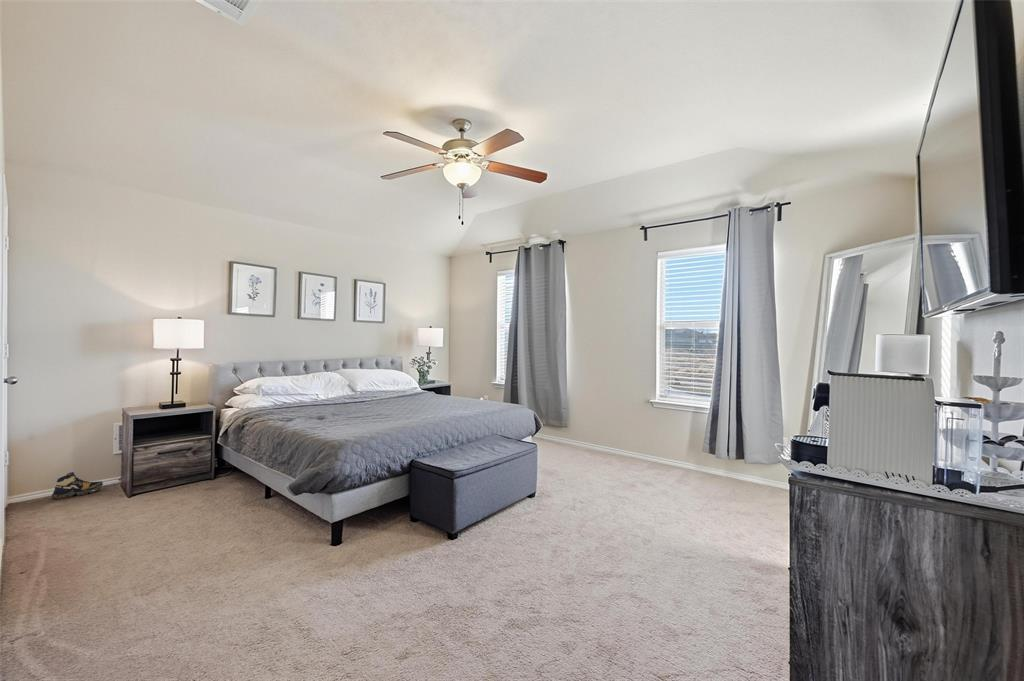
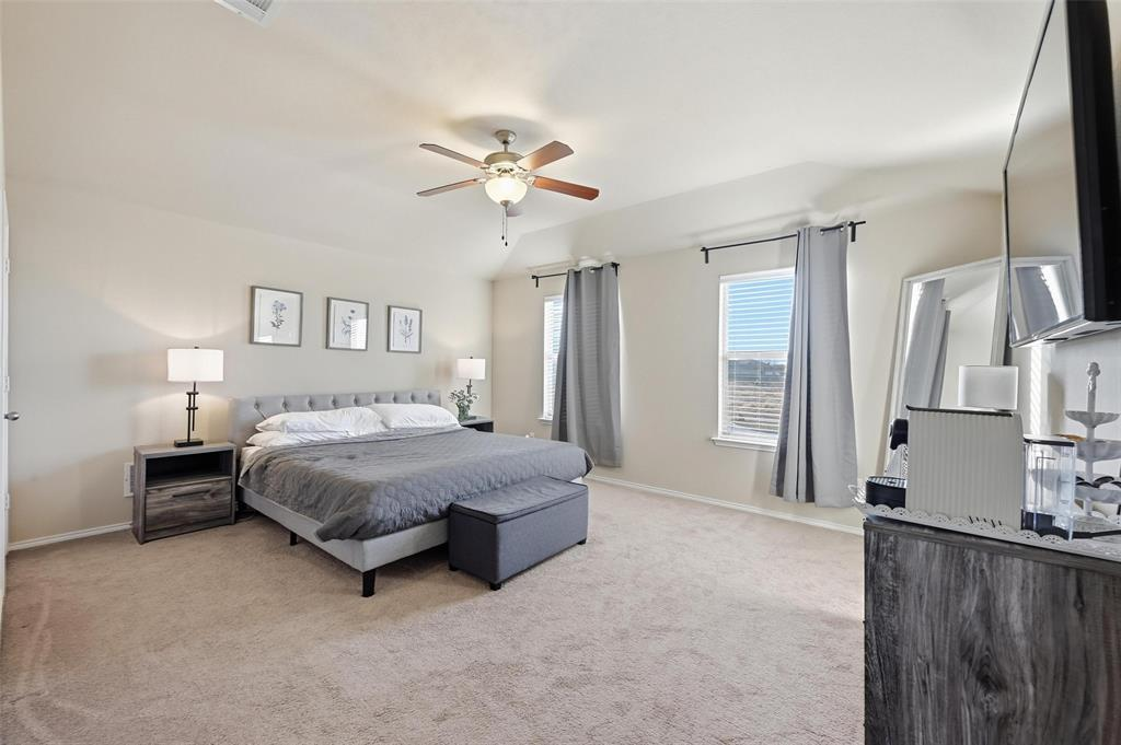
- shoe [51,471,104,500]
